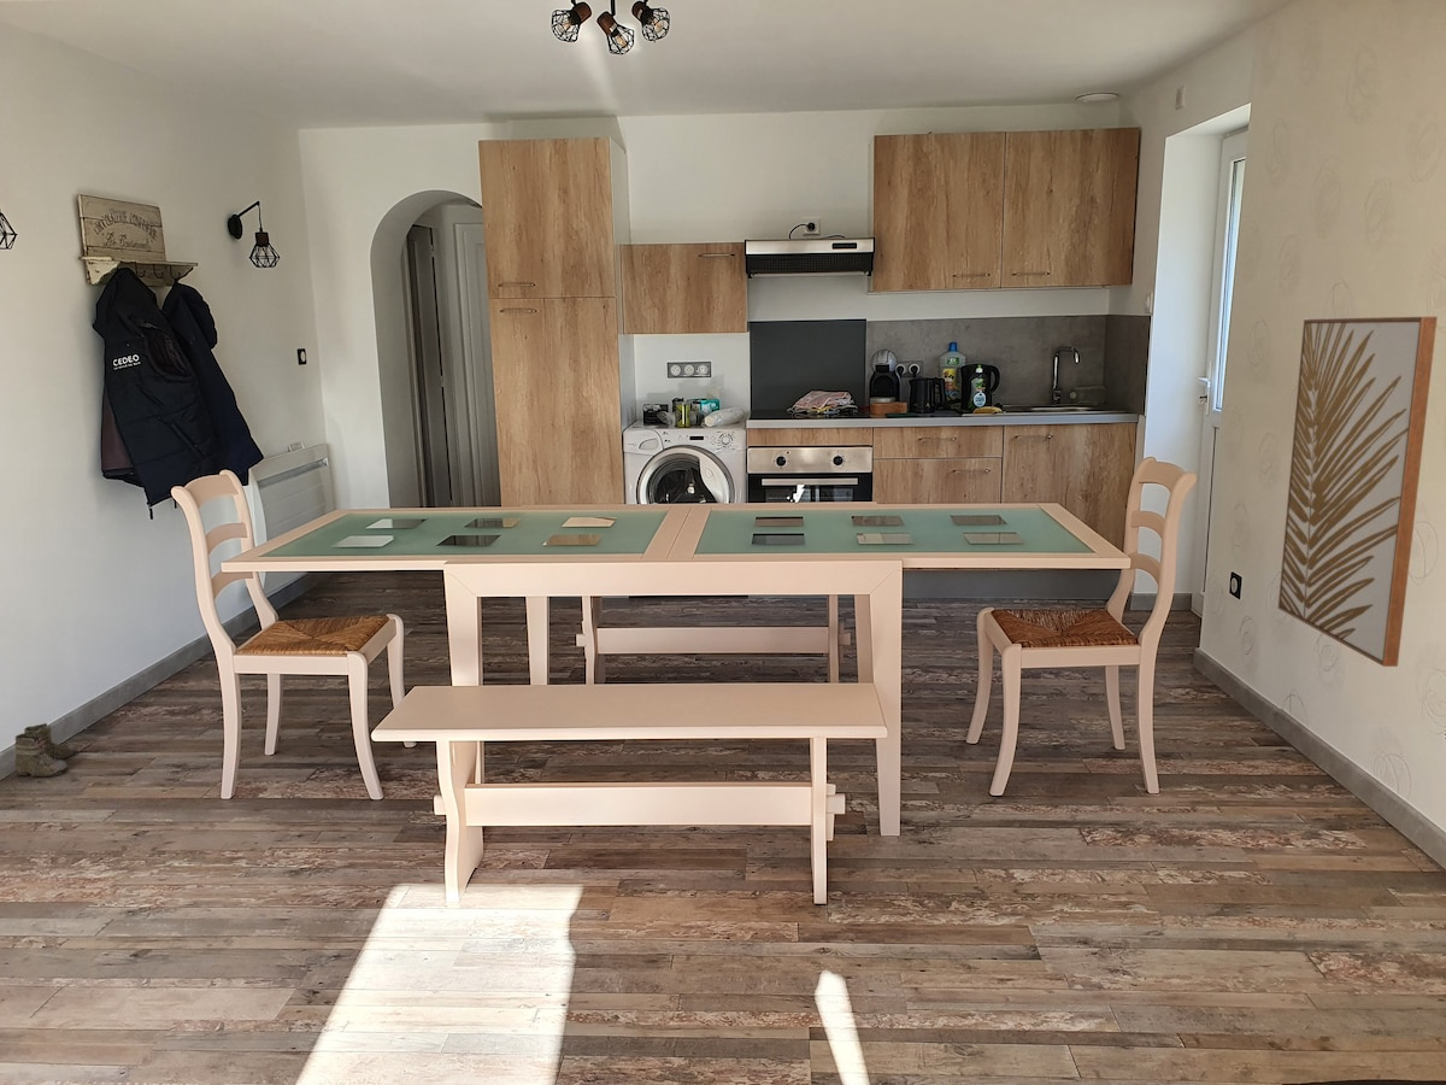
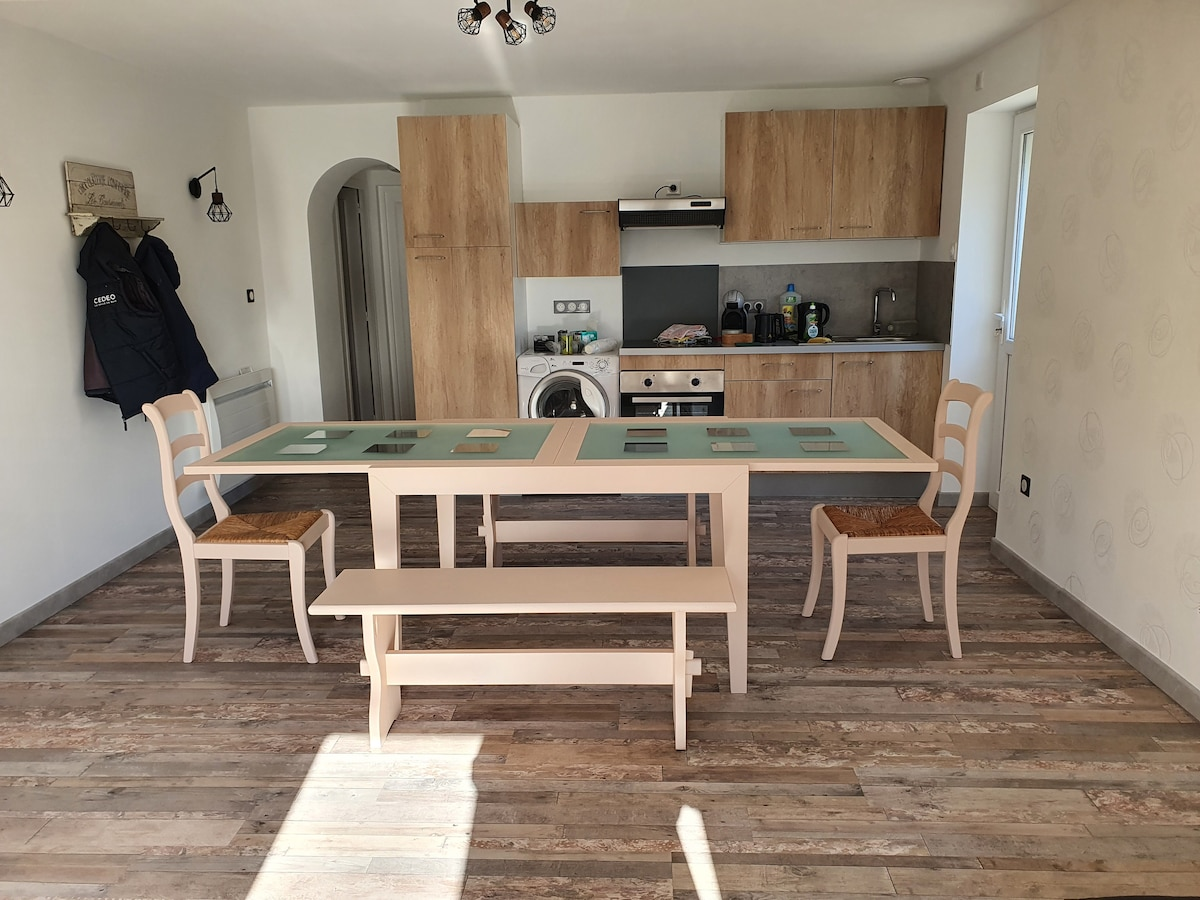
- boots [13,722,80,782]
- wall art [1277,316,1439,668]
